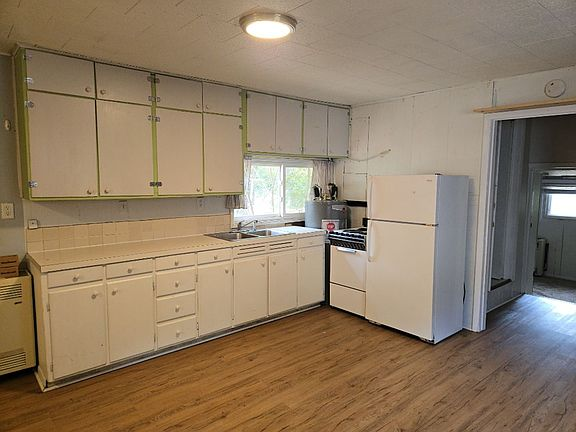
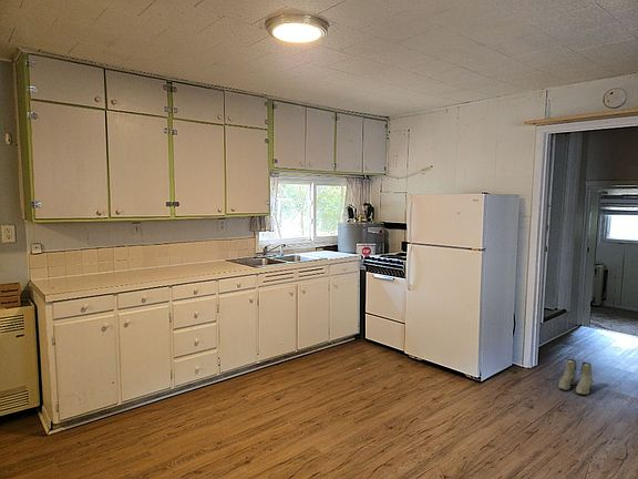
+ boots [557,358,594,396]
